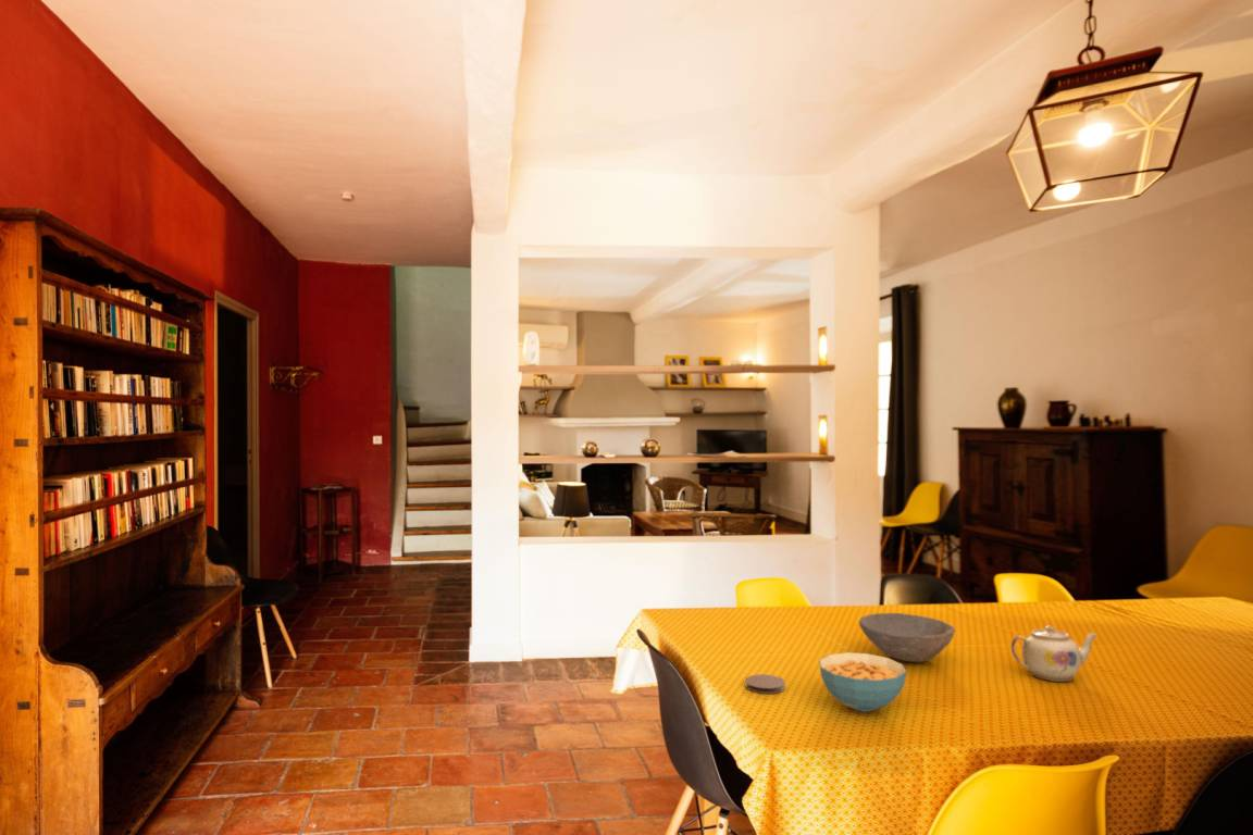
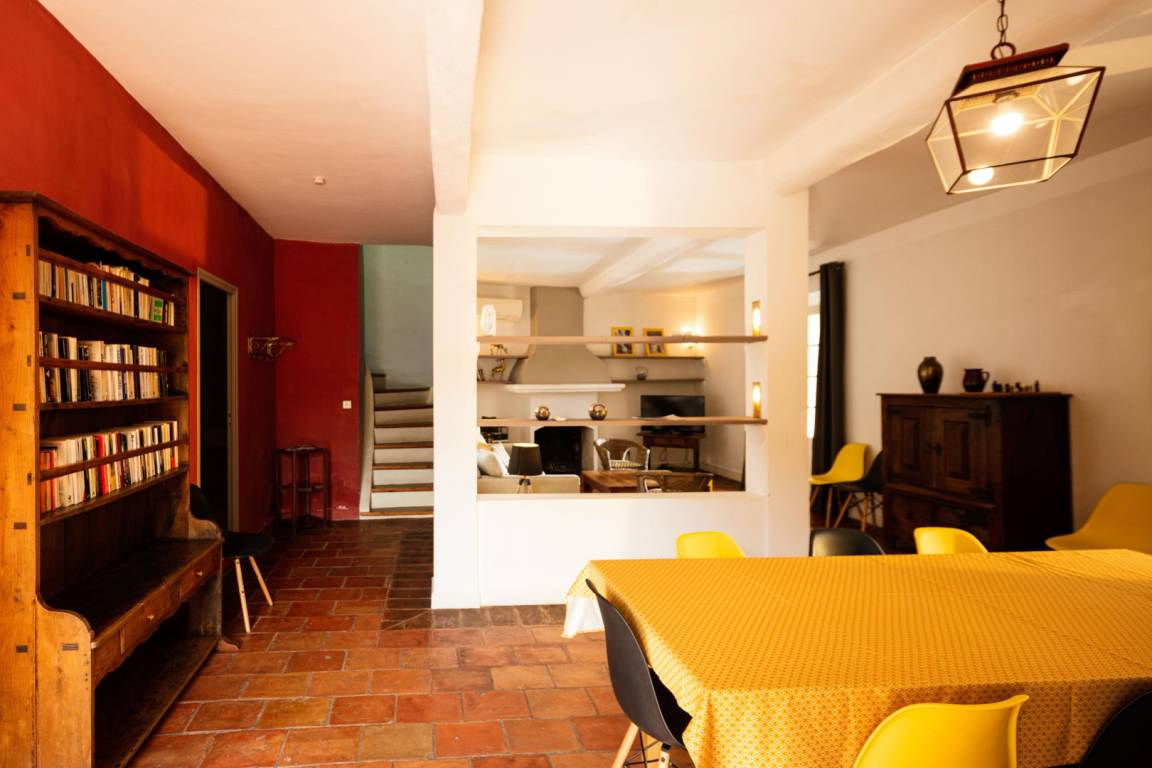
- cereal bowl [818,651,907,713]
- bowl [858,612,957,663]
- coaster [744,673,786,695]
- teapot [1010,625,1099,683]
